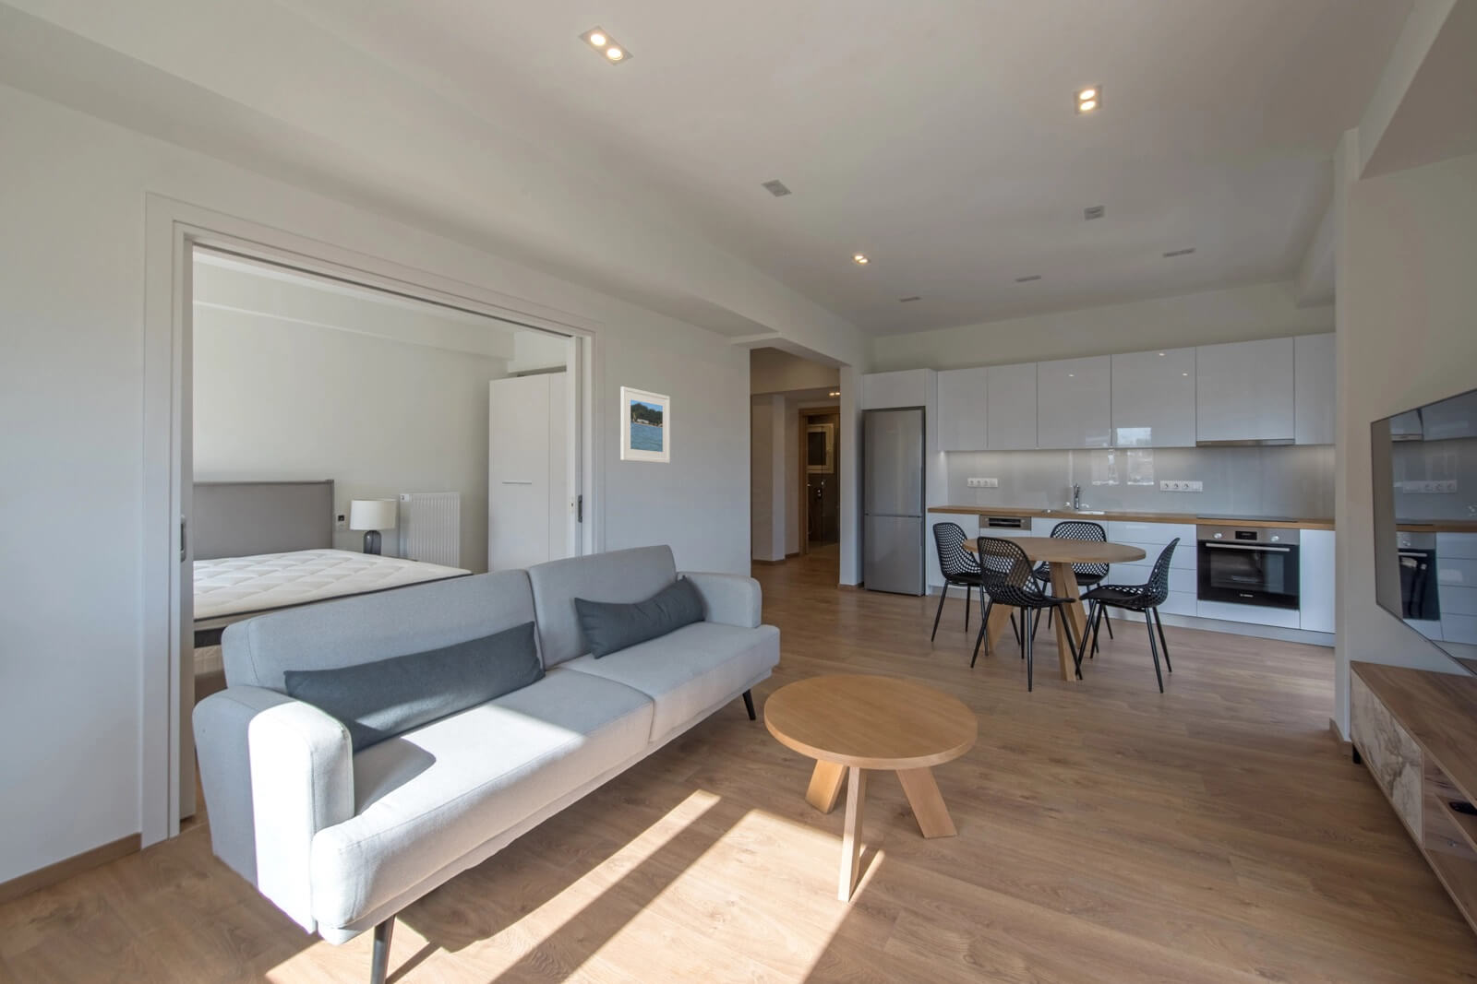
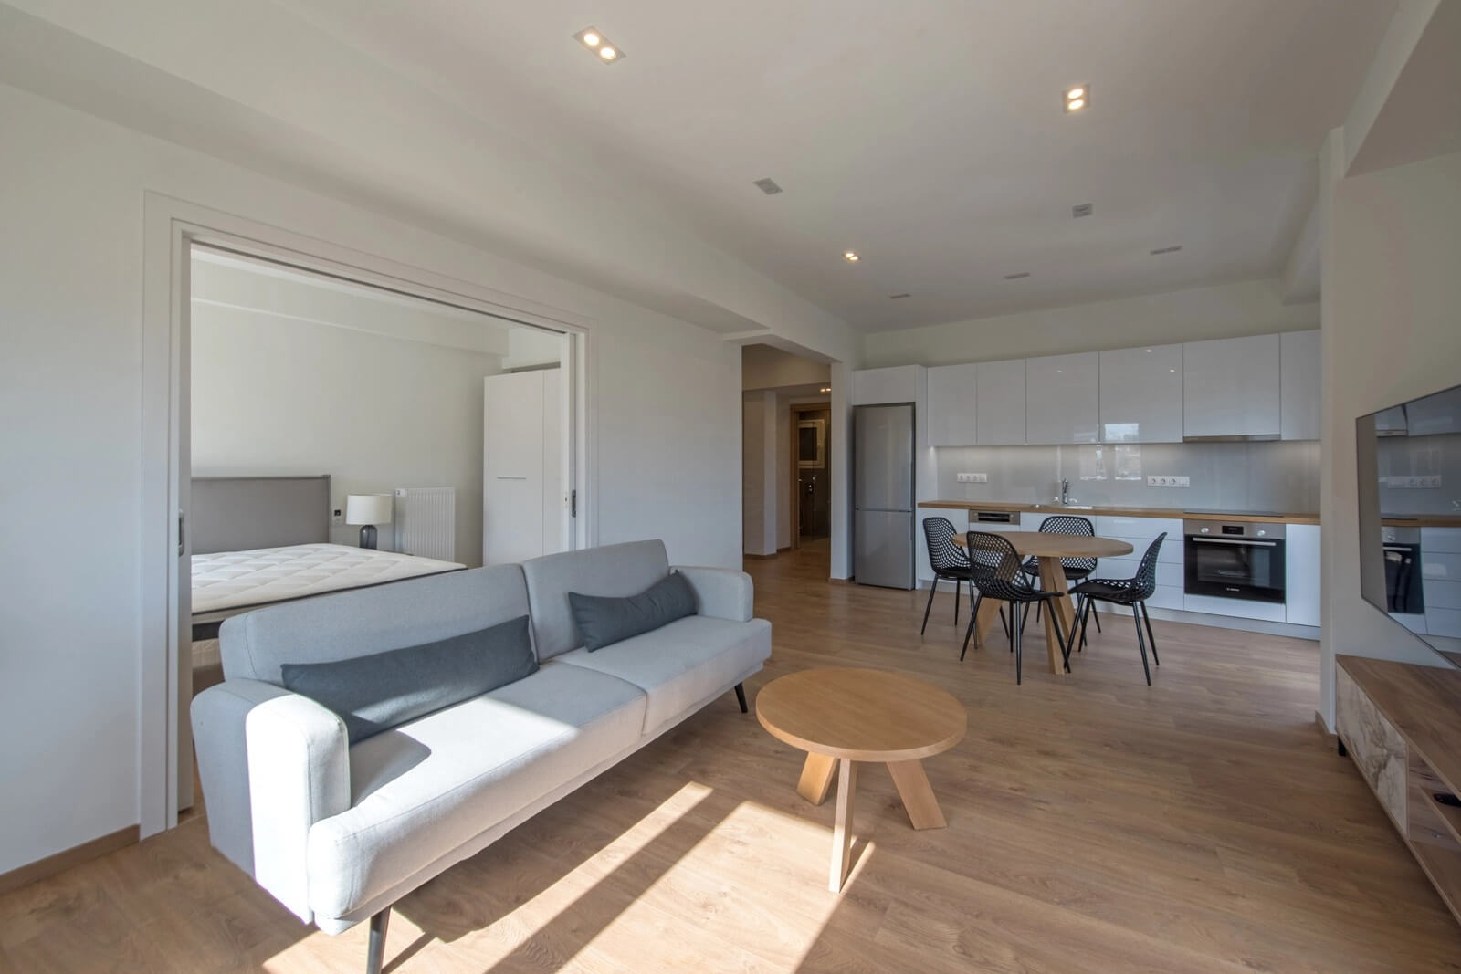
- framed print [620,385,671,463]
